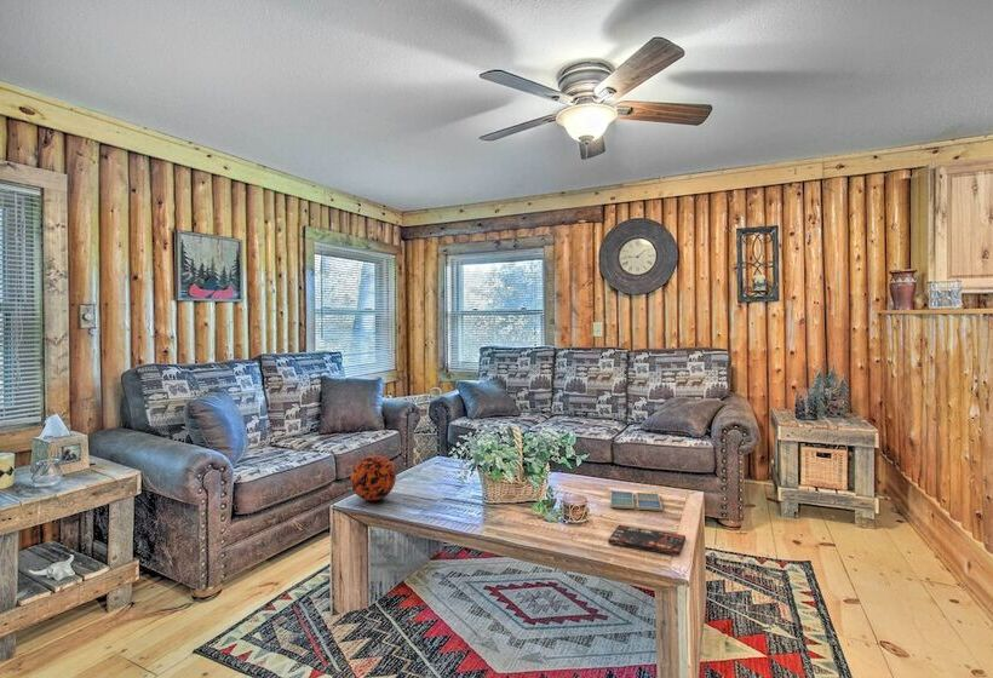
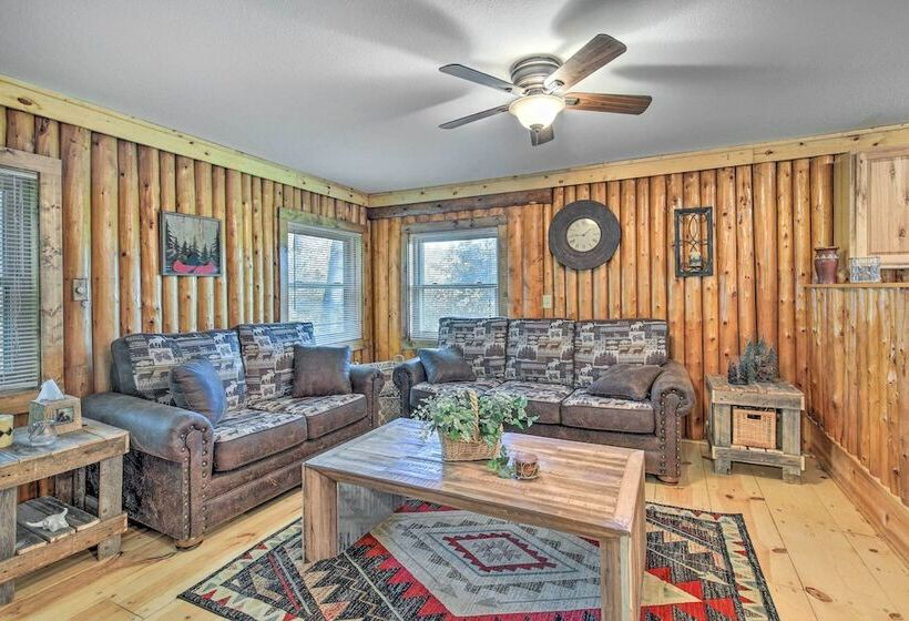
- drink coaster [609,490,664,512]
- decorative ball [349,454,397,501]
- book [607,524,687,557]
